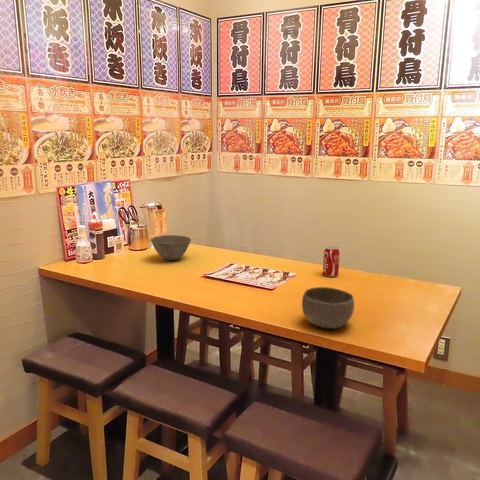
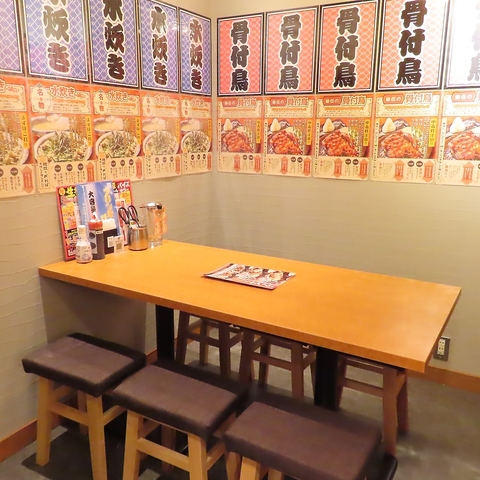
- beverage can [322,245,340,278]
- bowl [150,234,192,261]
- bowl [301,286,355,330]
